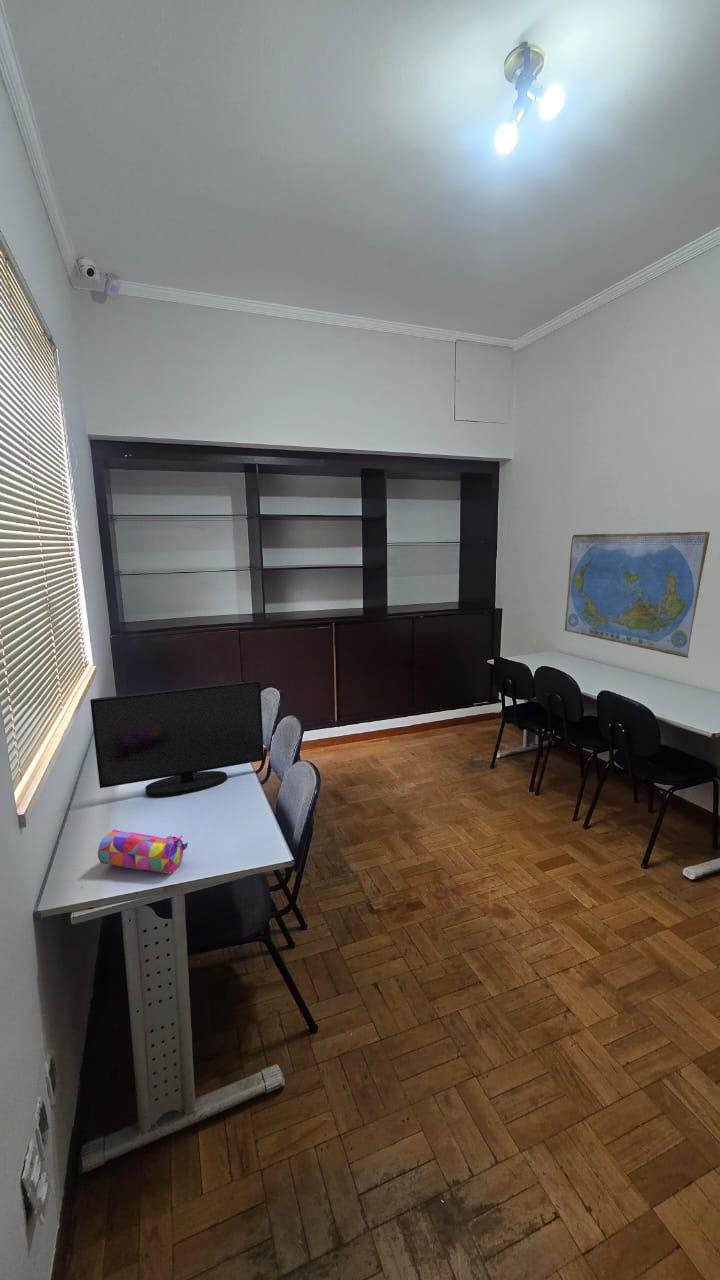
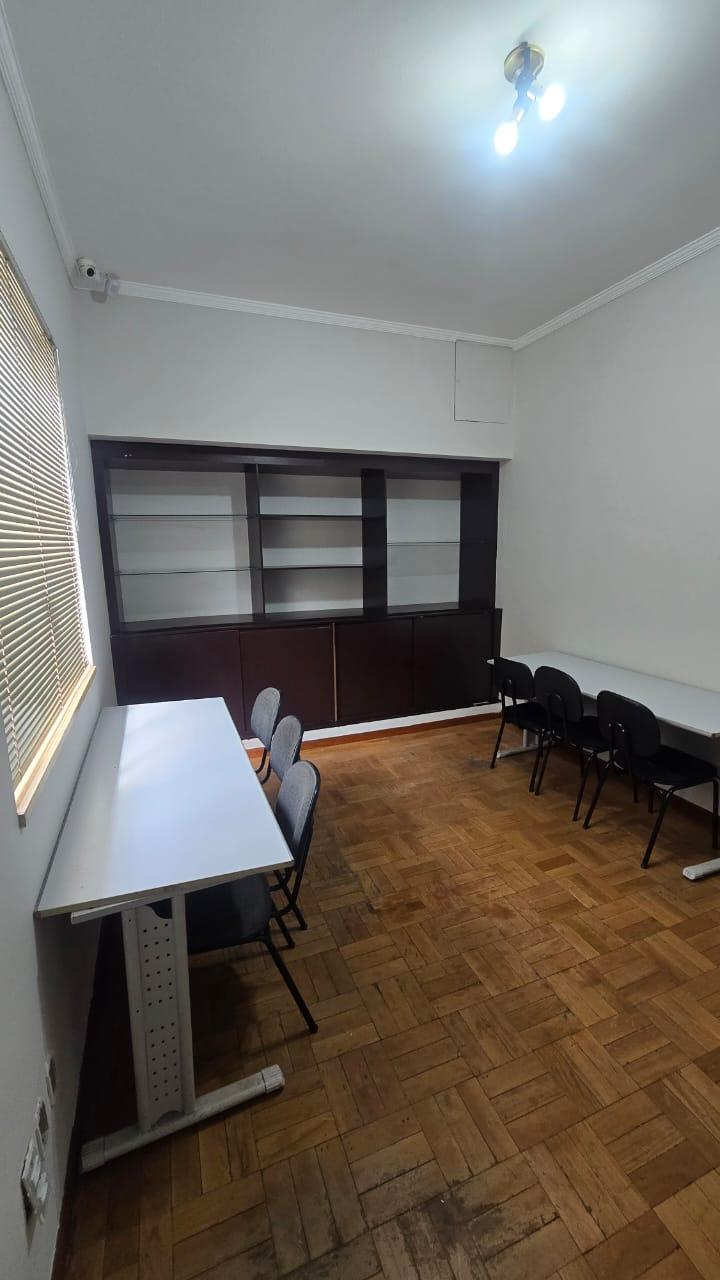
- monitor [89,680,265,798]
- pencil case [97,829,189,875]
- world map [564,531,711,659]
